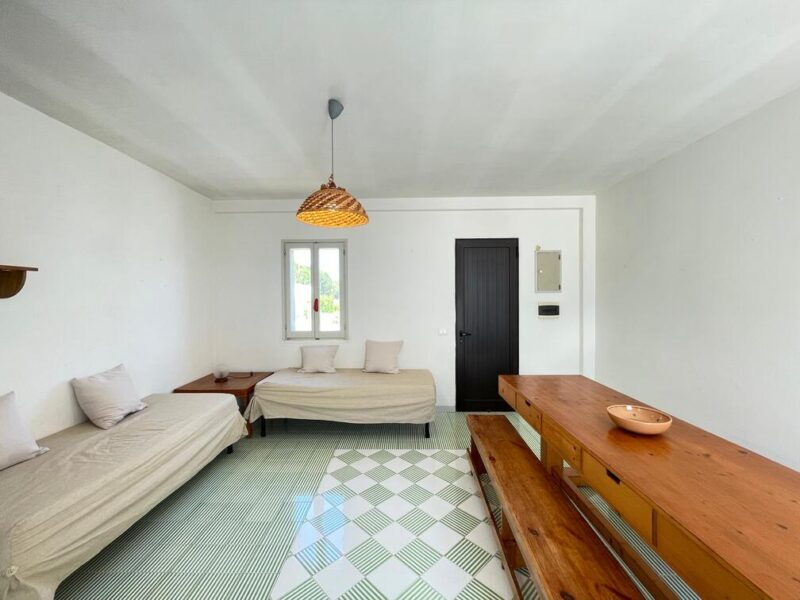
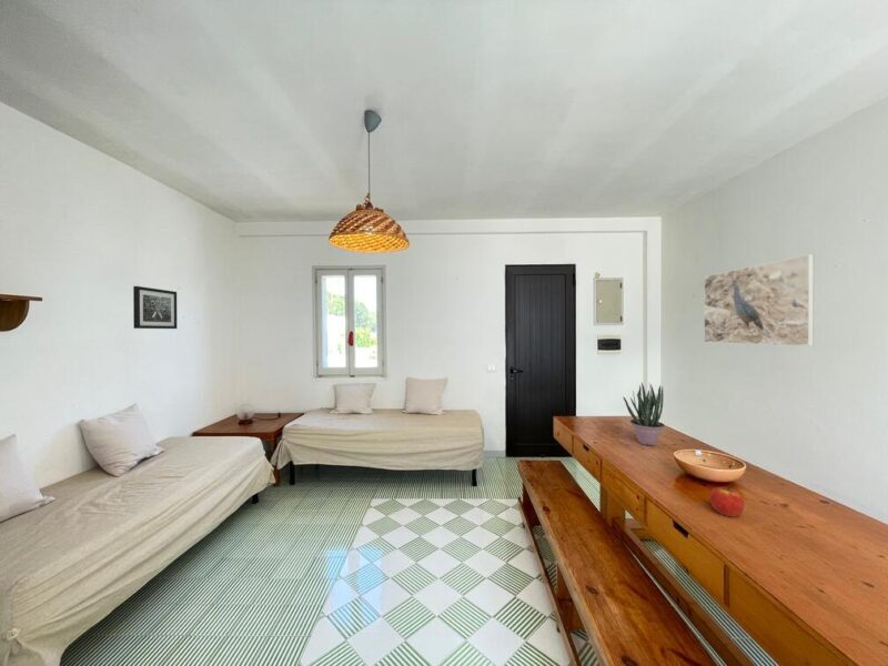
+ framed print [703,253,815,347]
+ wall art [132,285,178,330]
+ apple [709,486,745,518]
+ potted plant [622,382,666,446]
